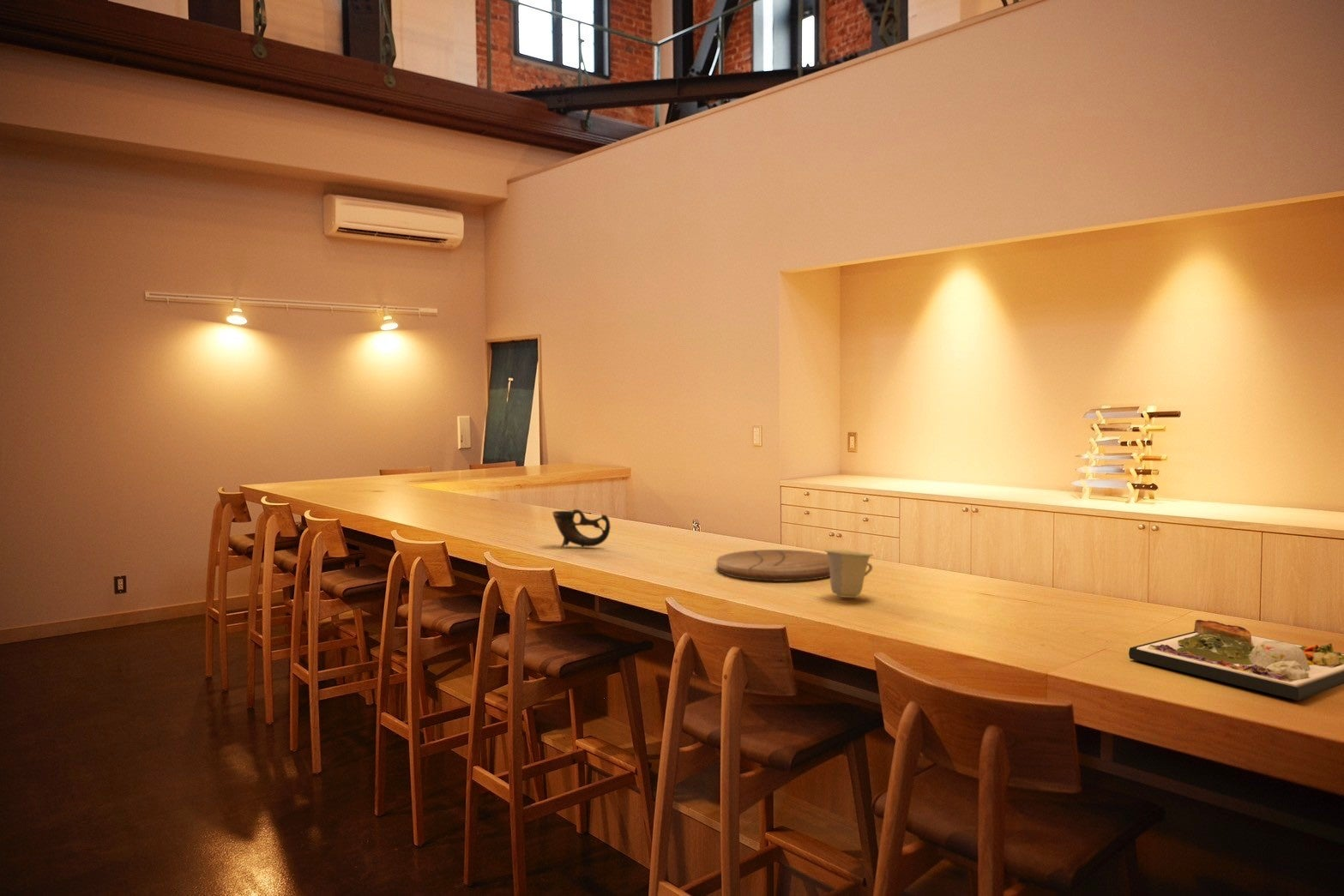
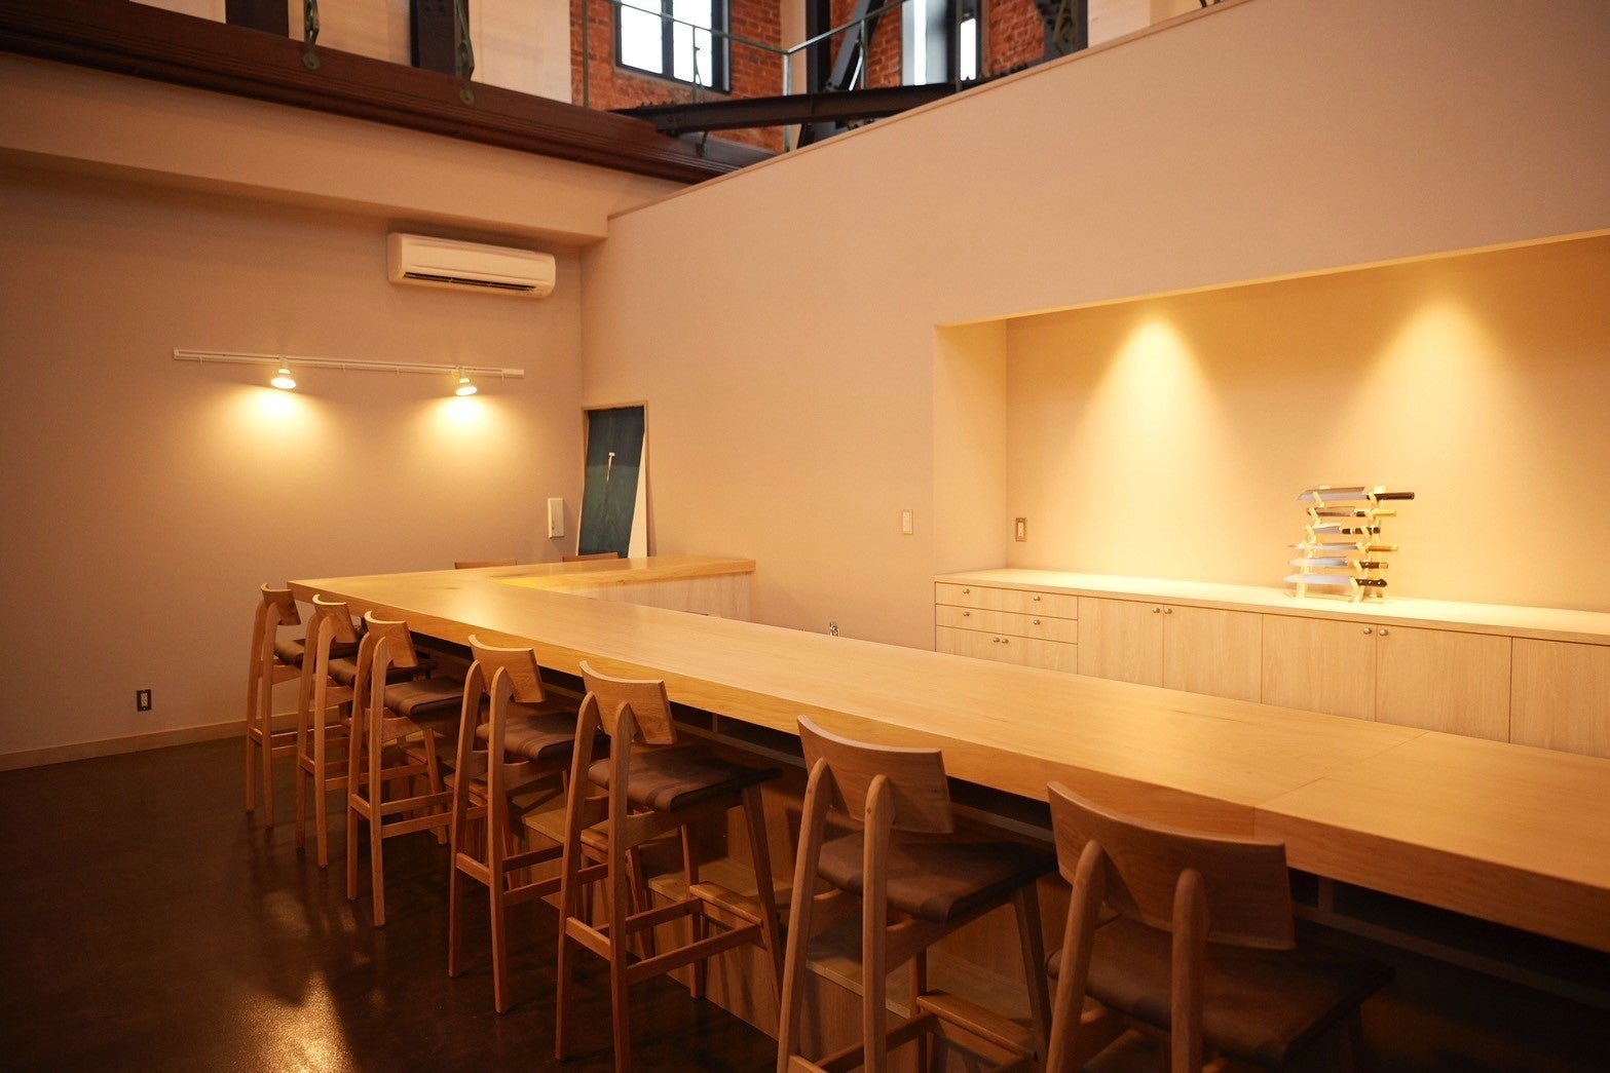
- cutting board [716,549,830,582]
- dinner plate [1128,619,1344,701]
- cup [551,508,612,549]
- cup [823,549,874,598]
